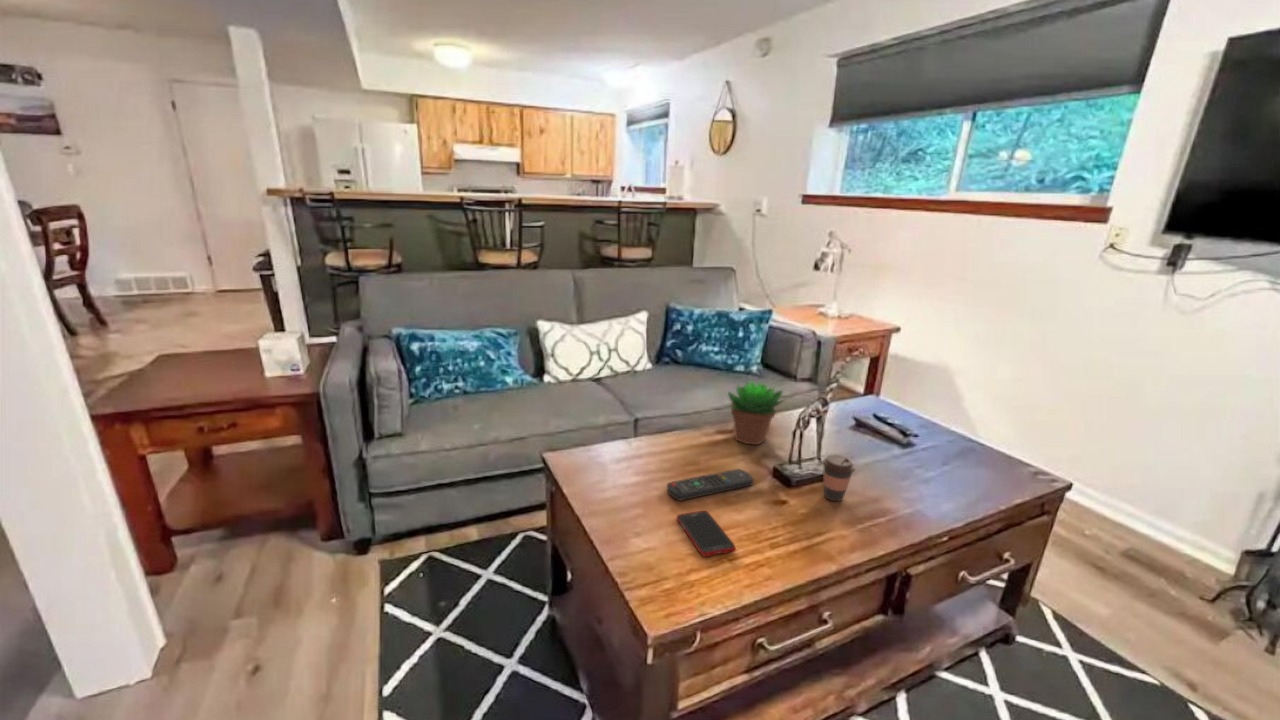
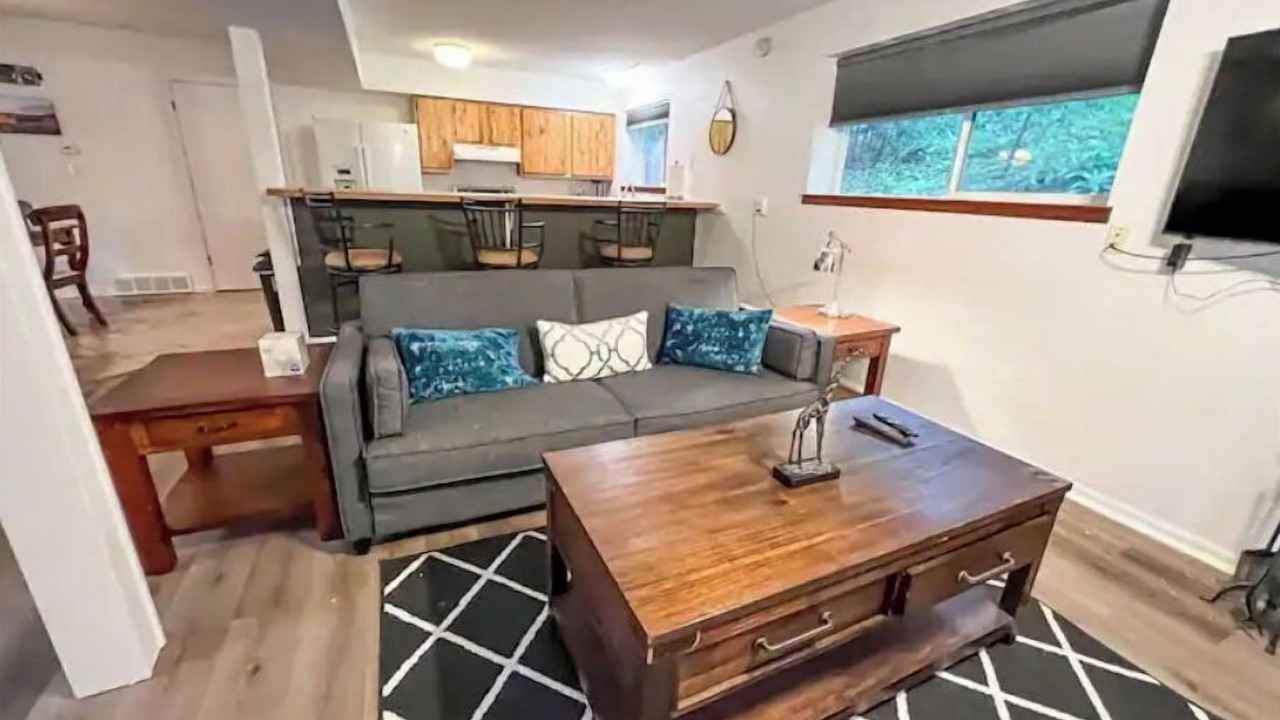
- succulent plant [727,378,788,446]
- remote control [666,468,754,502]
- coffee cup [821,454,857,502]
- cell phone [676,510,736,557]
